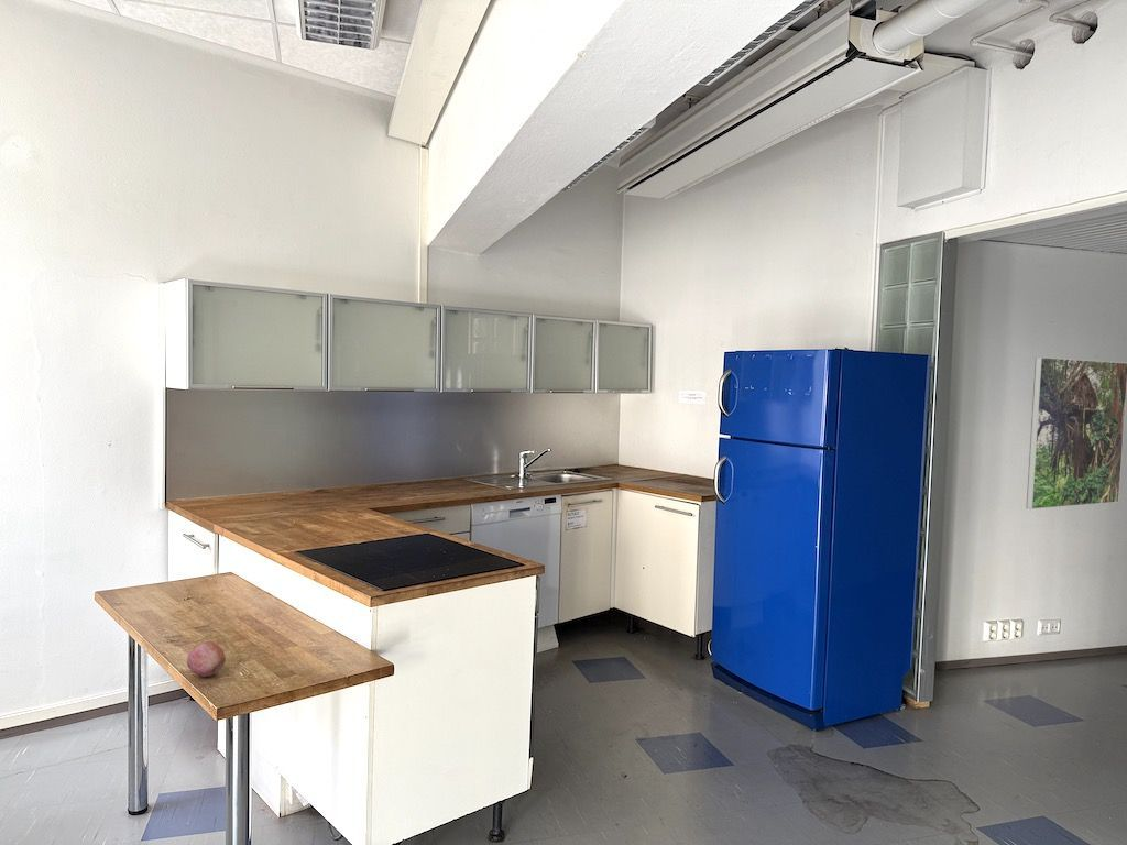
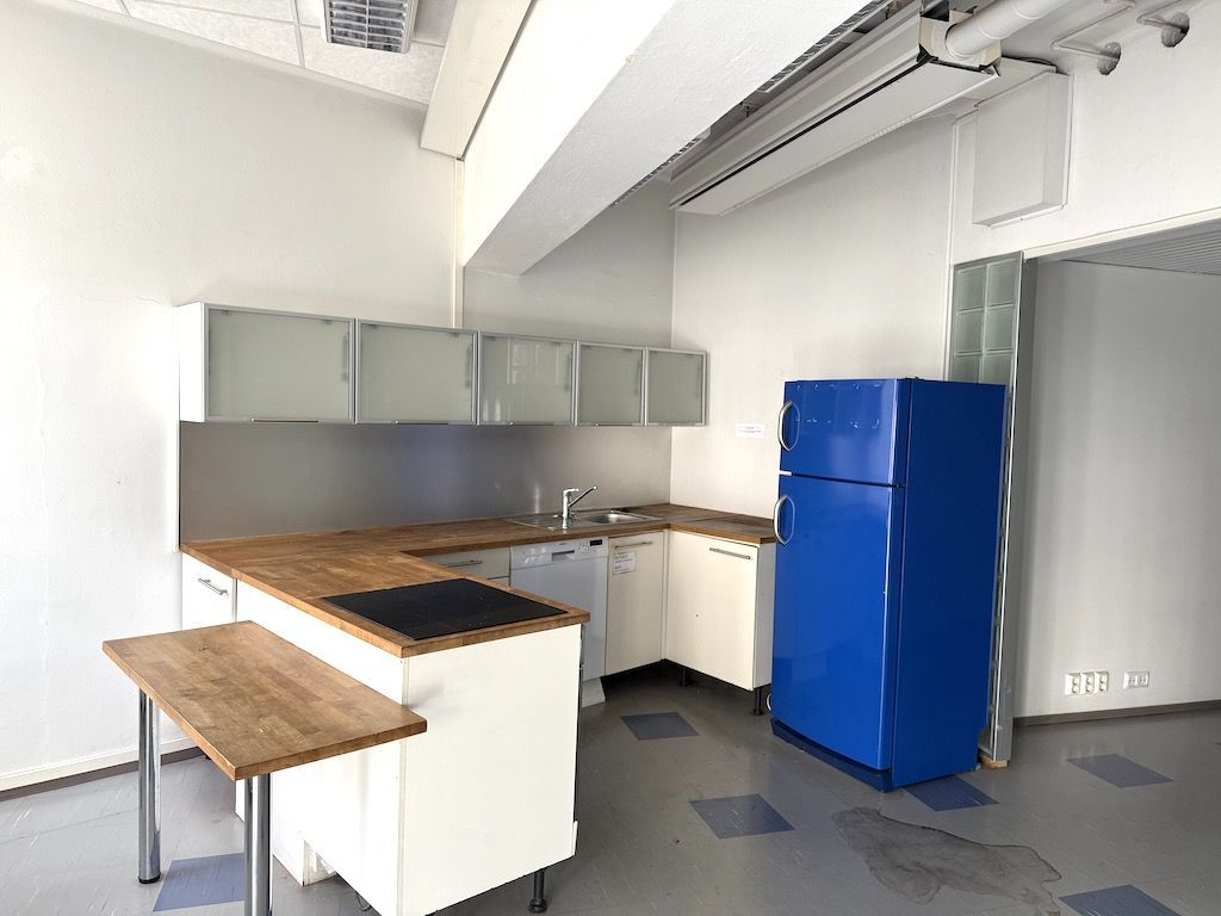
- fruit [186,640,227,678]
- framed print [1025,356,1127,511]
